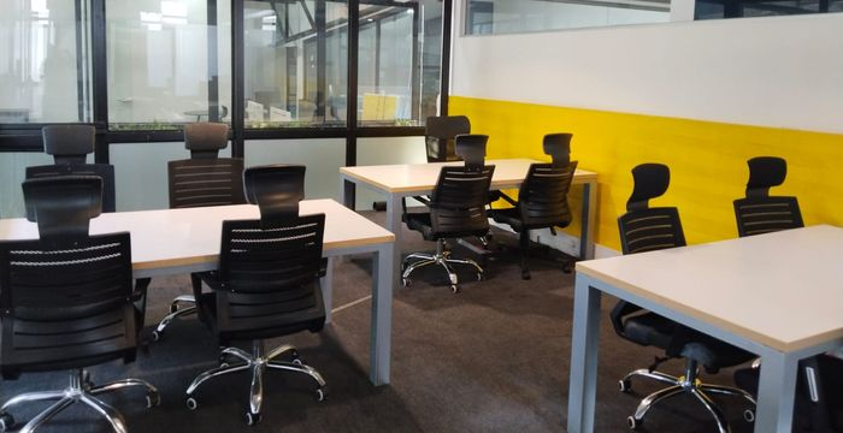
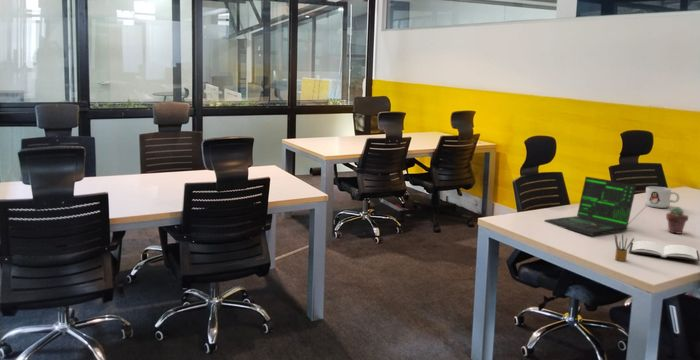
+ pencil box [613,232,635,262]
+ book [628,240,700,262]
+ mug [644,185,680,209]
+ laptop [544,176,648,236]
+ potted succulent [665,206,690,235]
